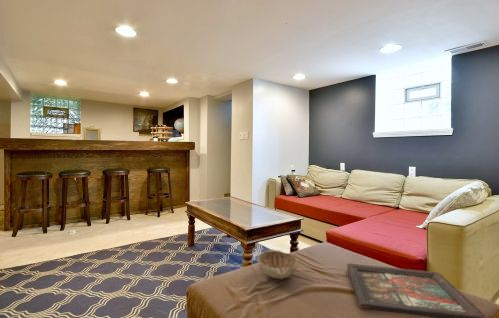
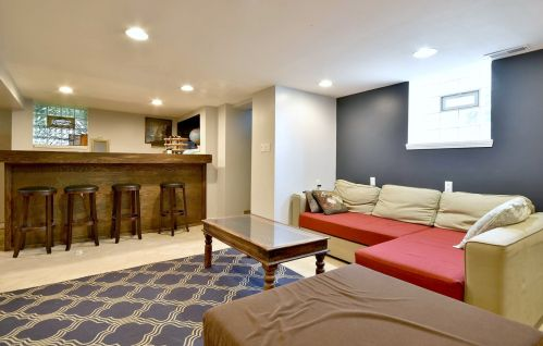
- decorative tray [346,262,488,318]
- decorative bowl [256,248,299,280]
